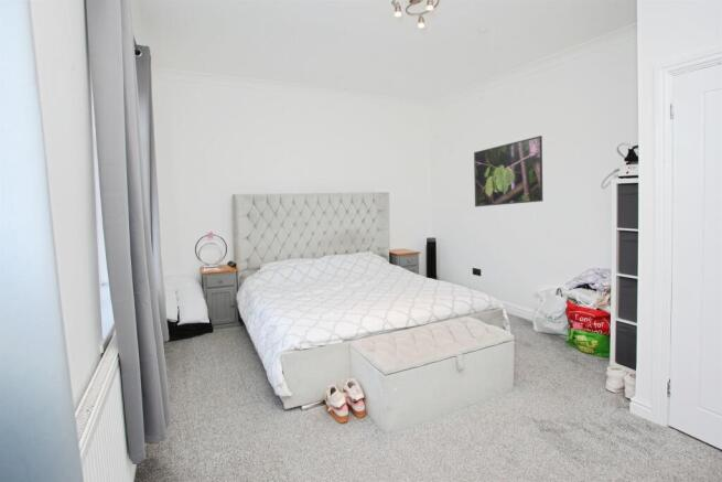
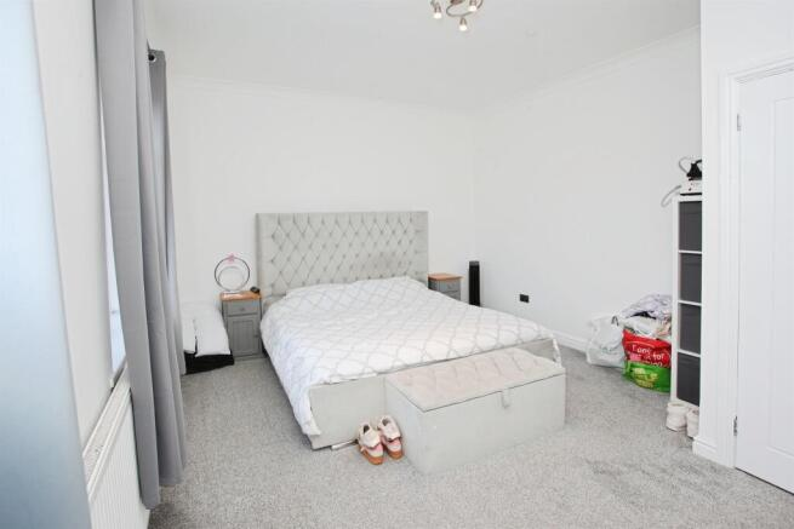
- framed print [473,135,543,207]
